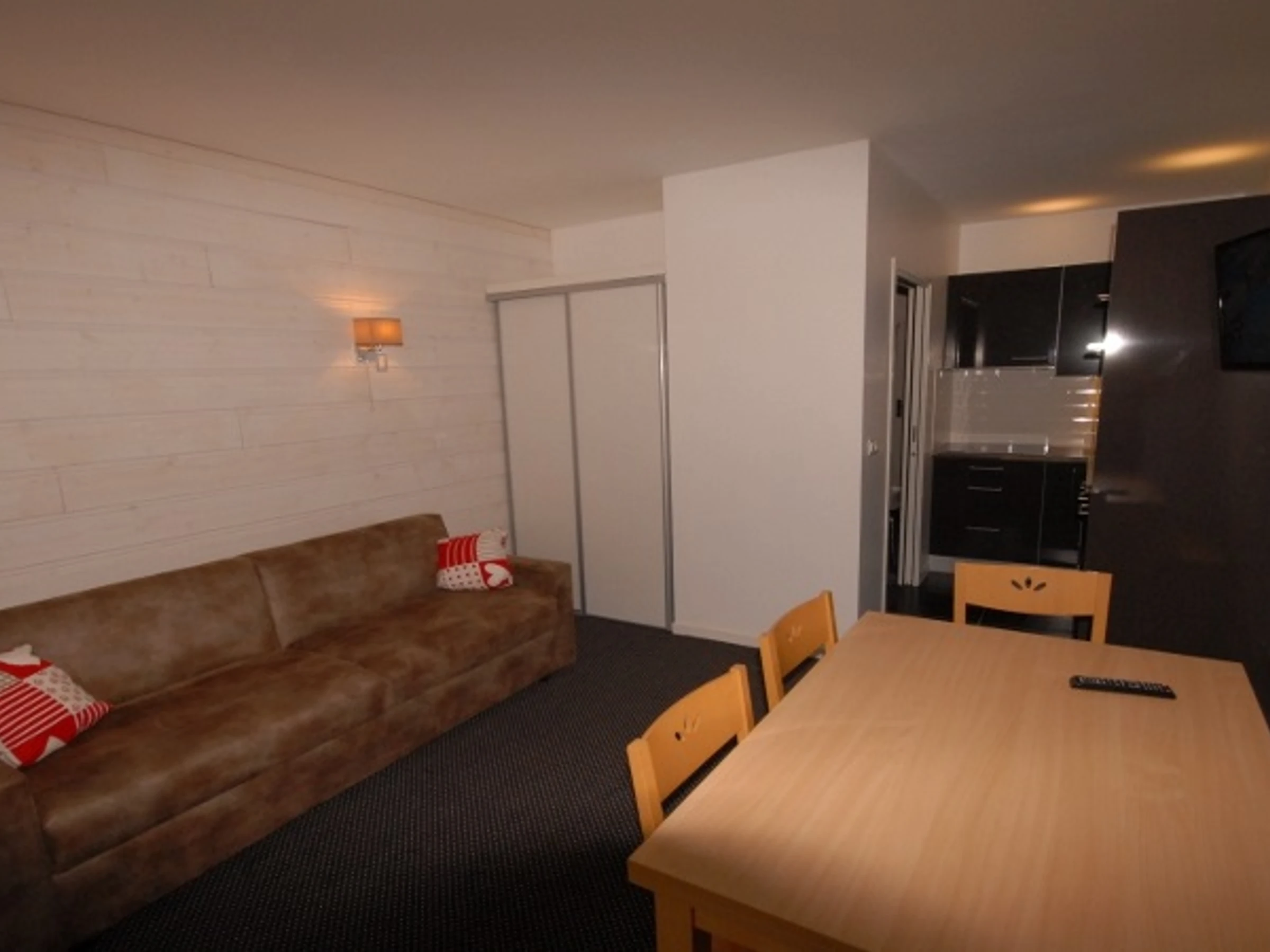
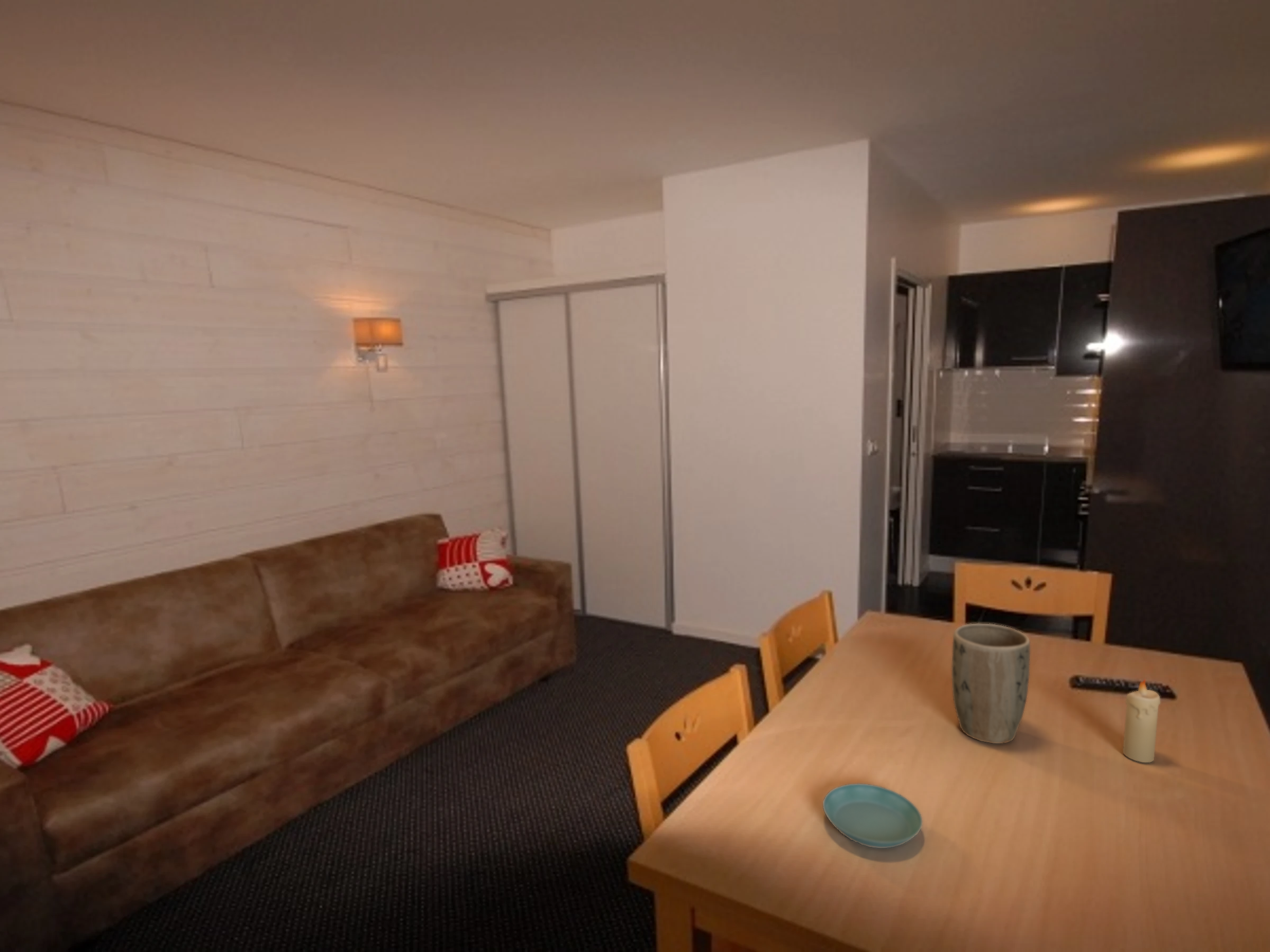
+ candle [1122,679,1161,763]
+ plant pot [951,623,1031,744]
+ saucer [822,783,923,849]
